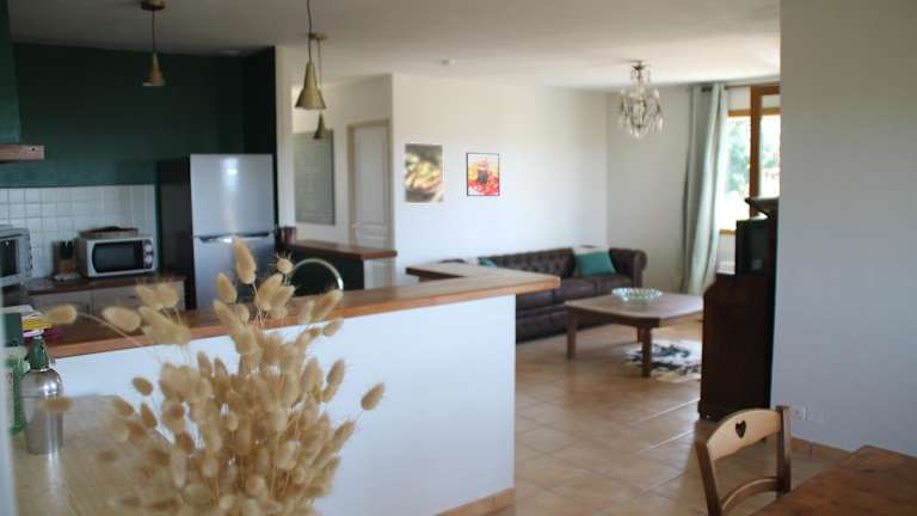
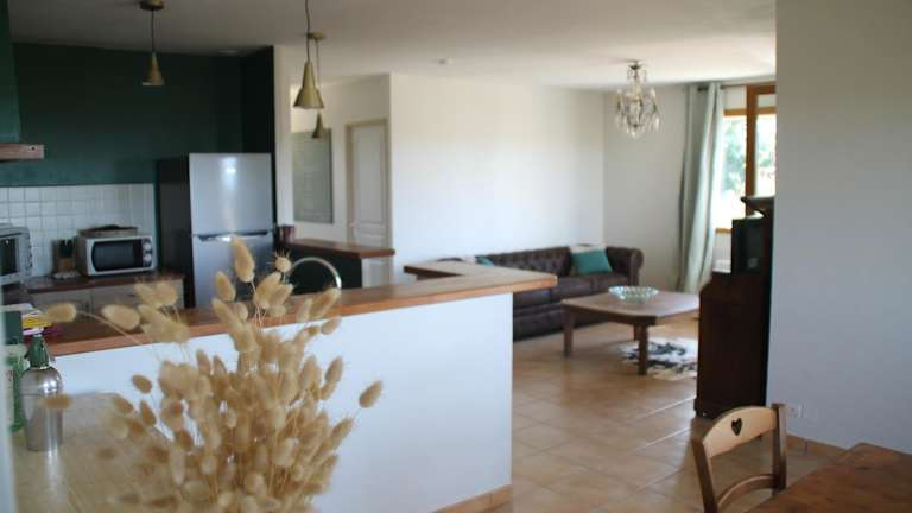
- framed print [401,141,445,204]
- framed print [464,152,501,197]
